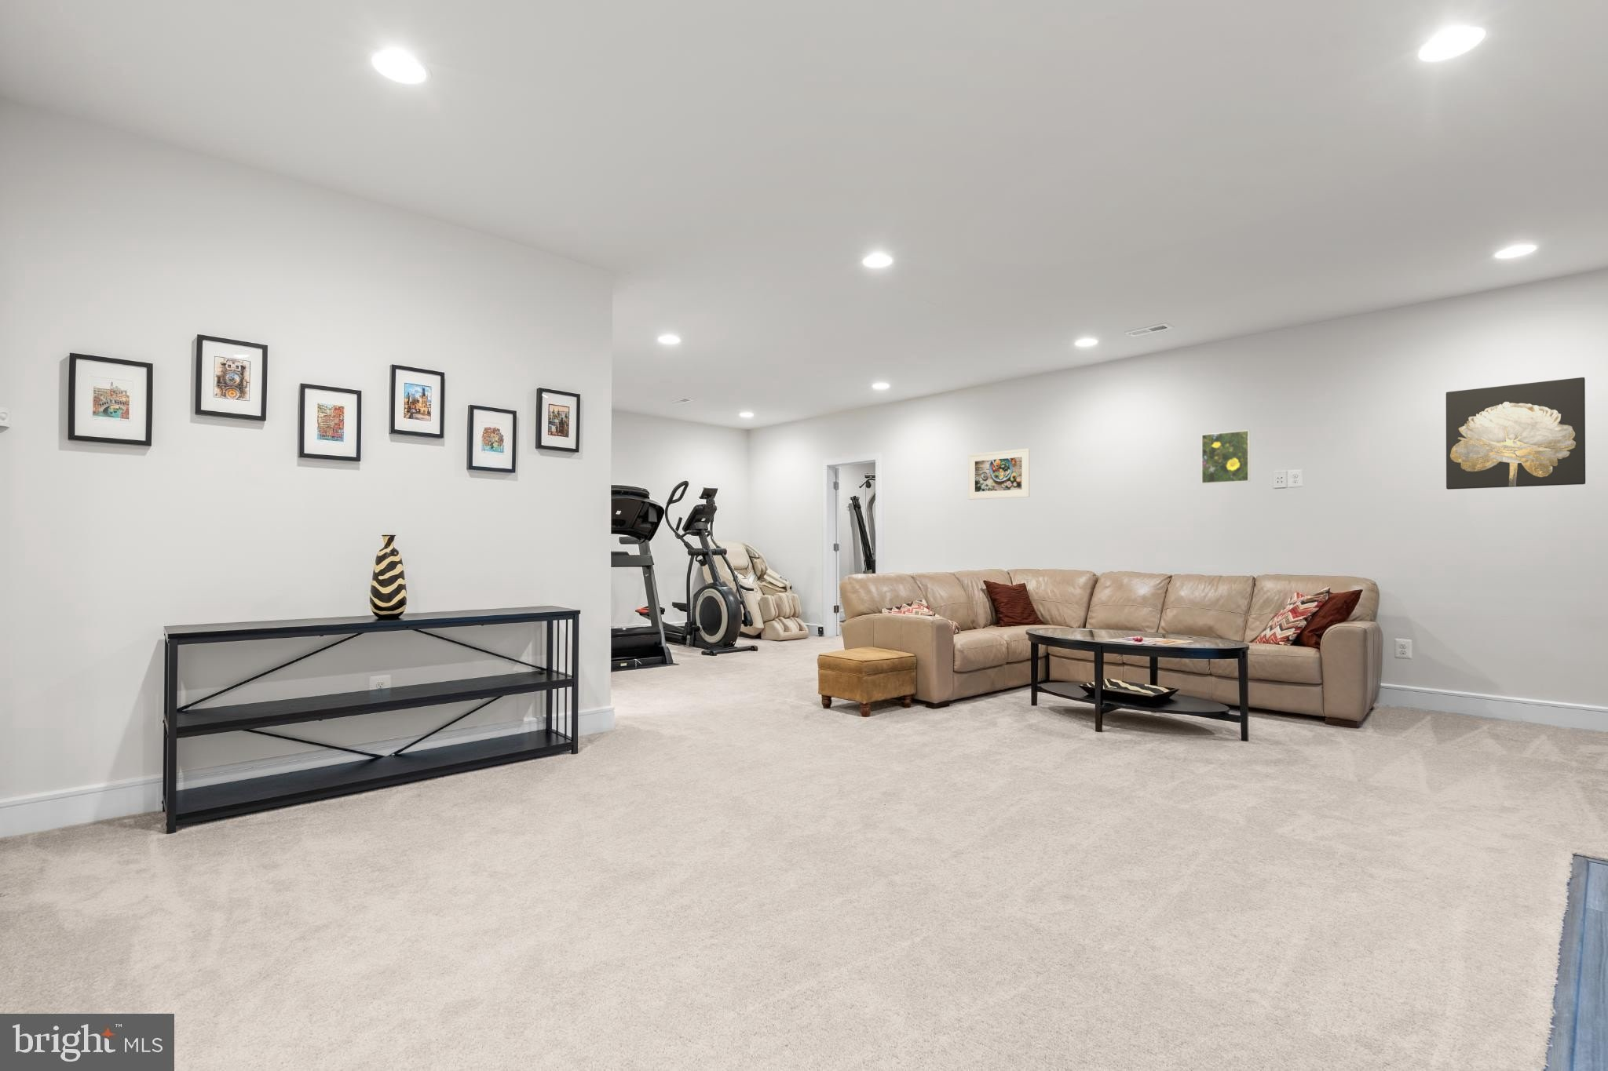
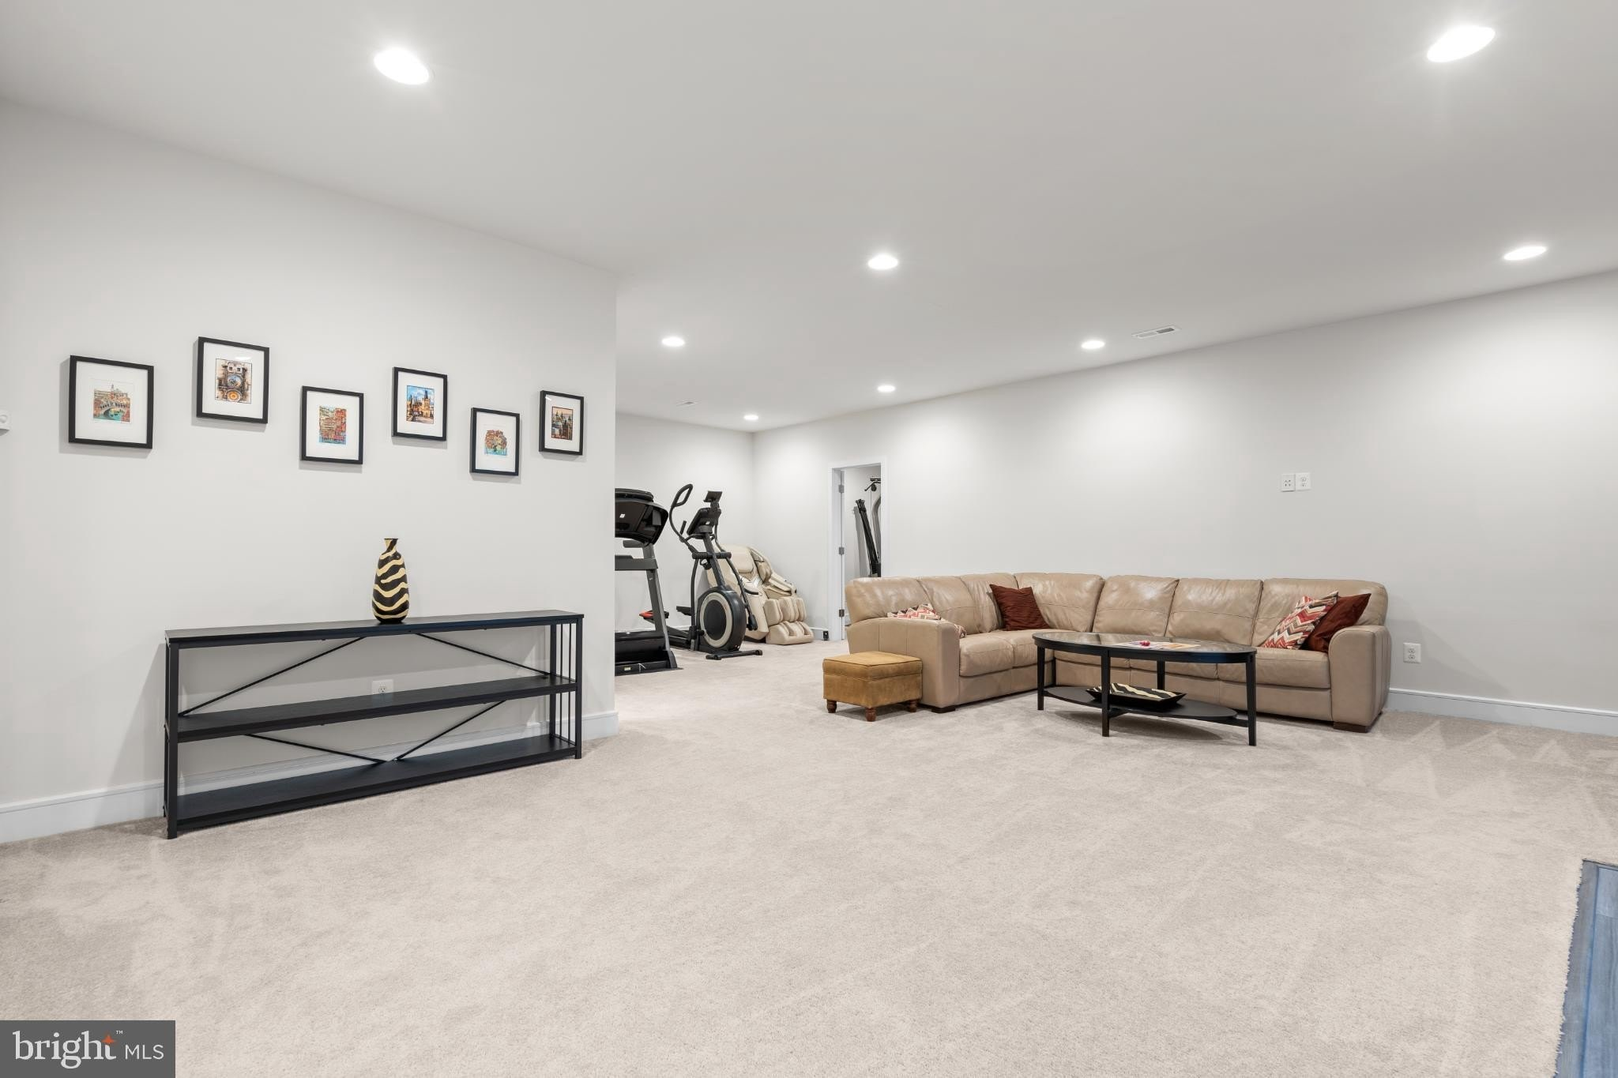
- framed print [967,448,1031,501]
- wall art [1445,377,1586,490]
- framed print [1200,429,1251,485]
